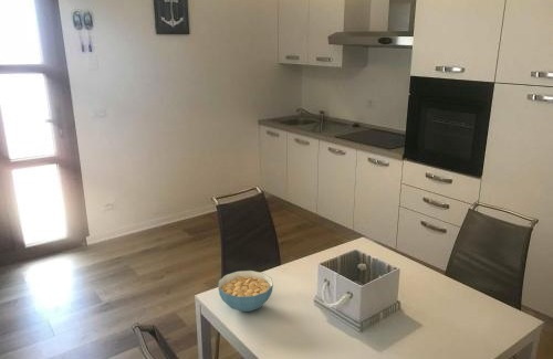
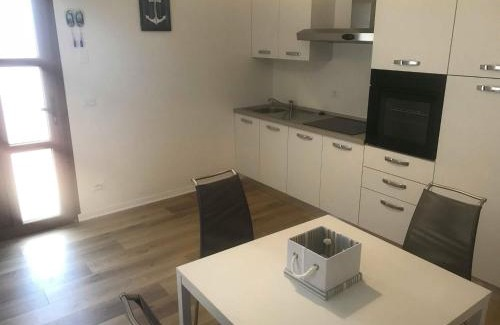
- cereal bowl [217,270,274,313]
